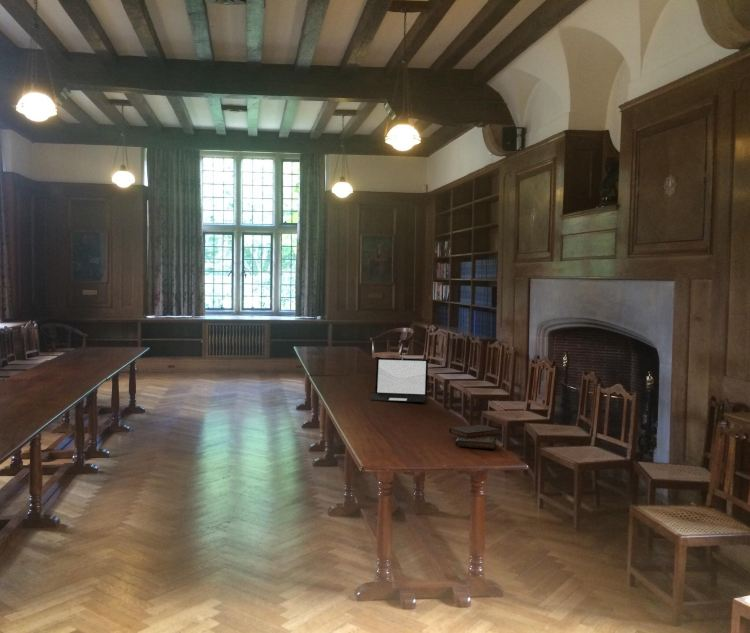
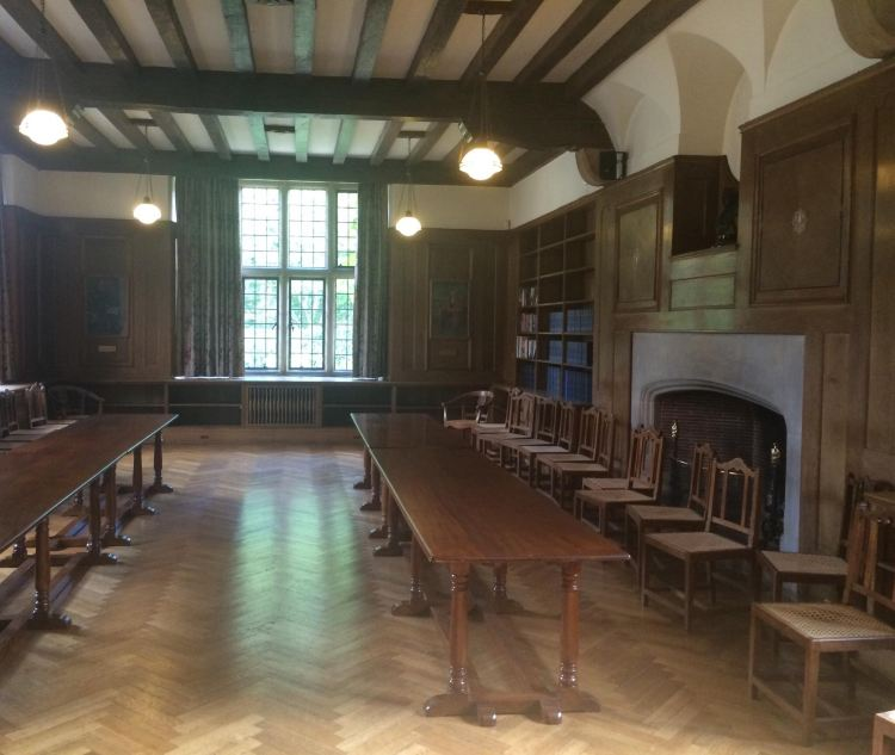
- laptop [370,357,429,404]
- diary [448,424,500,450]
